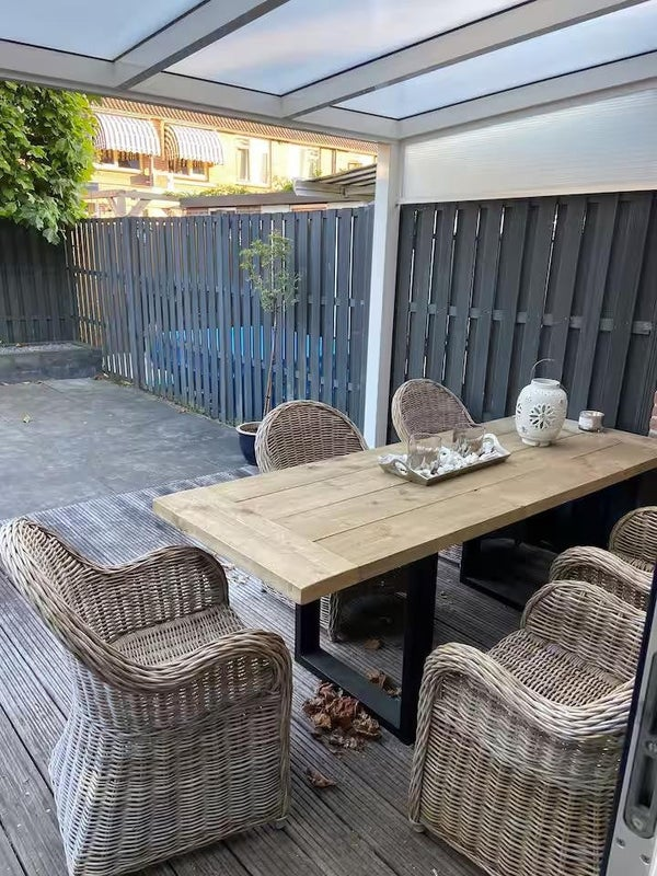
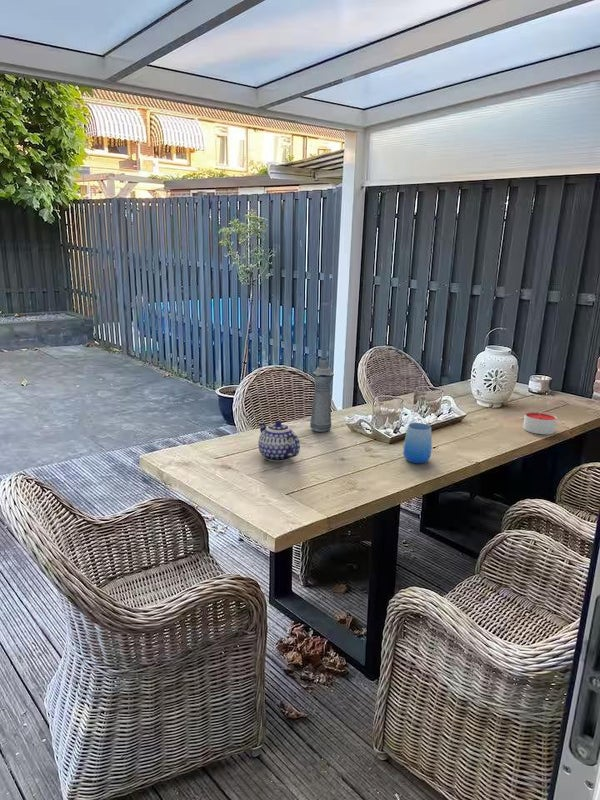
+ bottle [309,357,335,433]
+ cup [402,422,433,464]
+ teapot [257,420,301,463]
+ candle [522,410,558,435]
